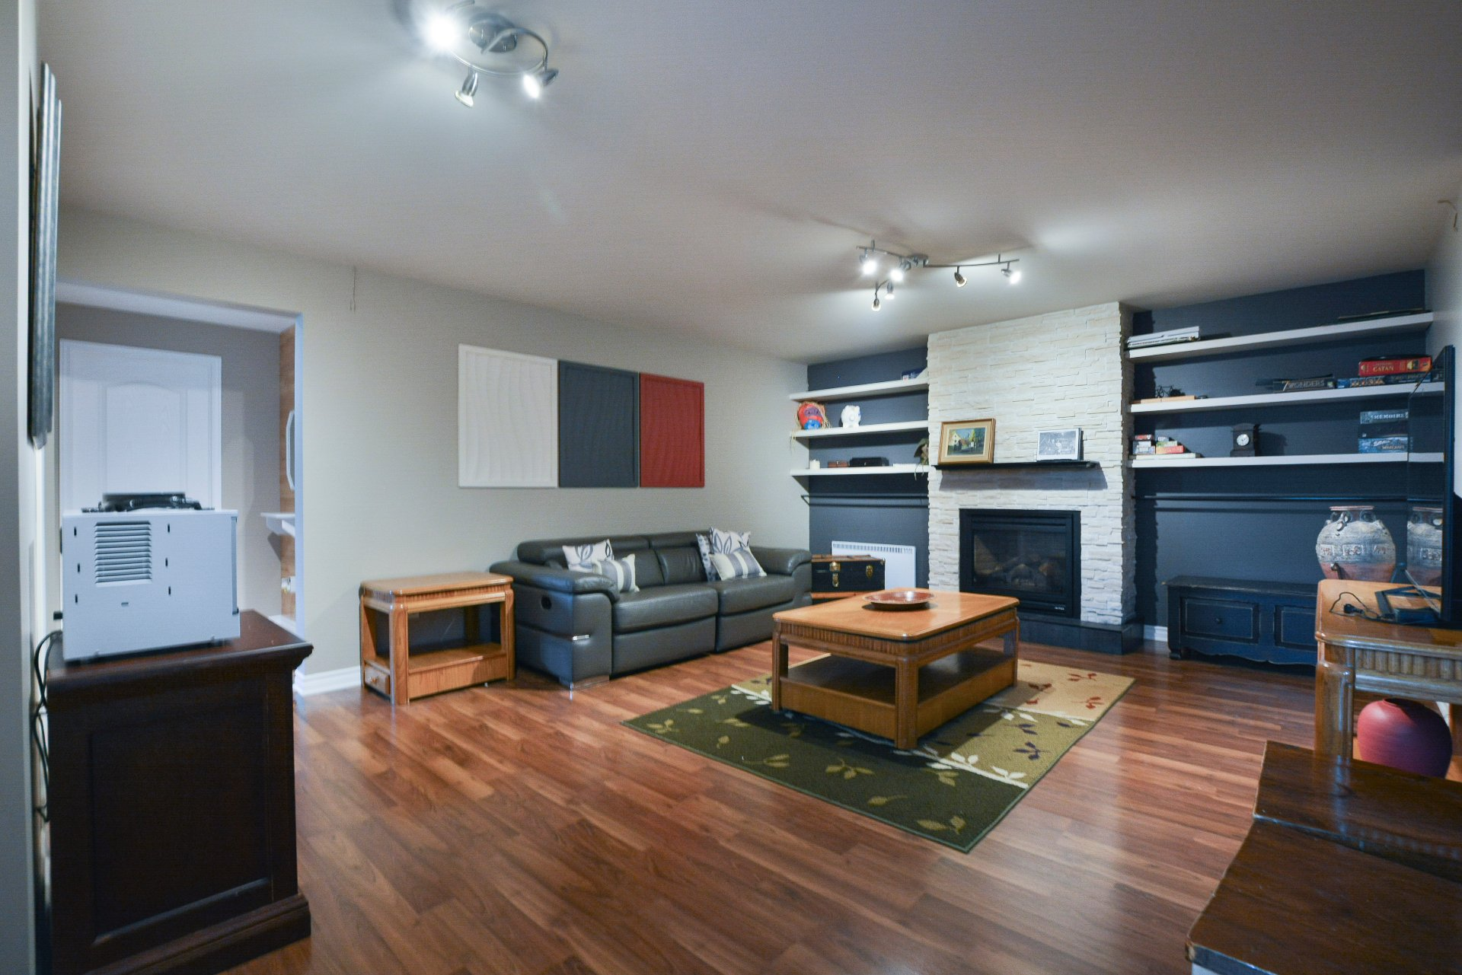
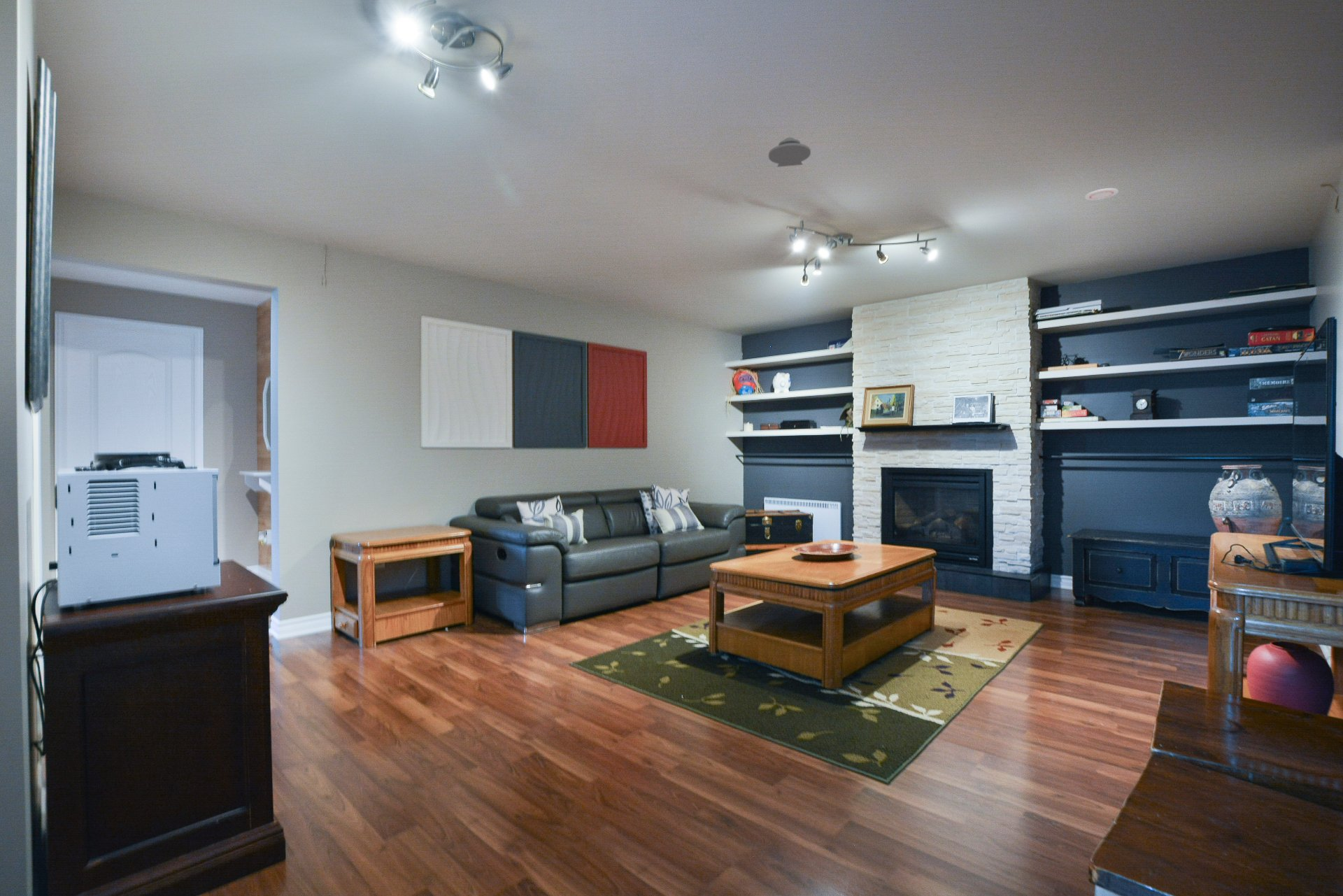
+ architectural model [768,136,811,168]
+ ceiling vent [1084,187,1119,201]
